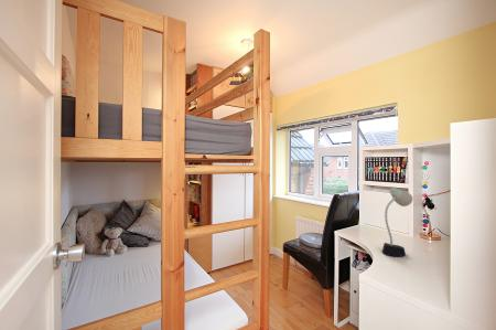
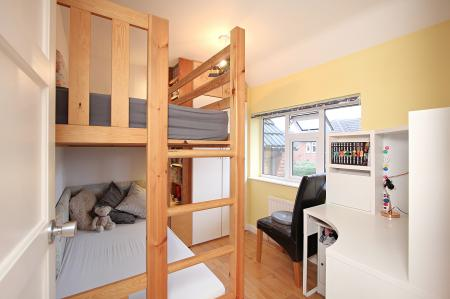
- desk lamp [381,187,413,258]
